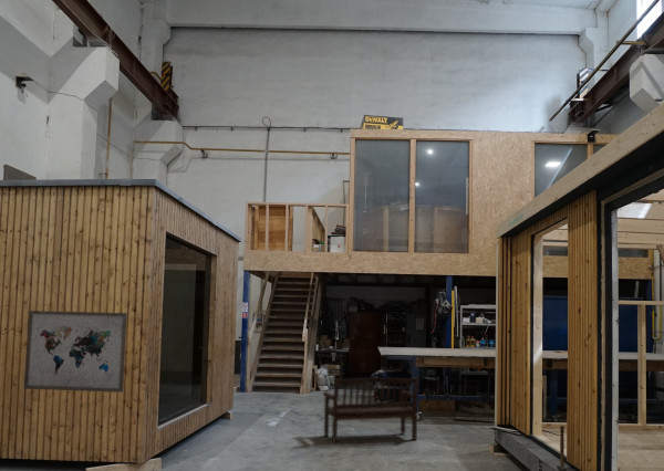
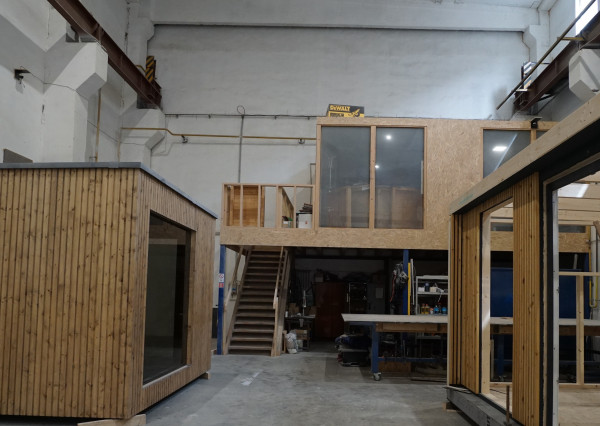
- bench [322,376,421,444]
- wall art [23,310,128,394]
